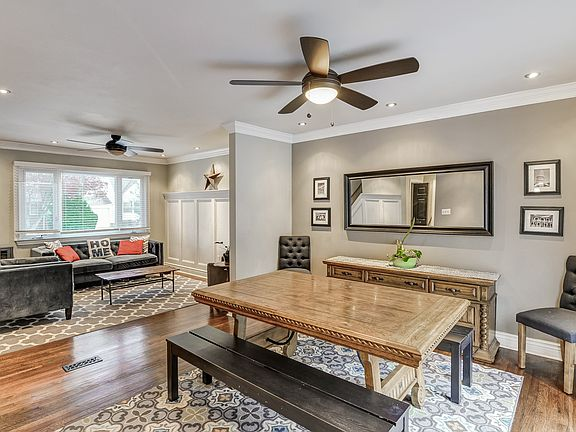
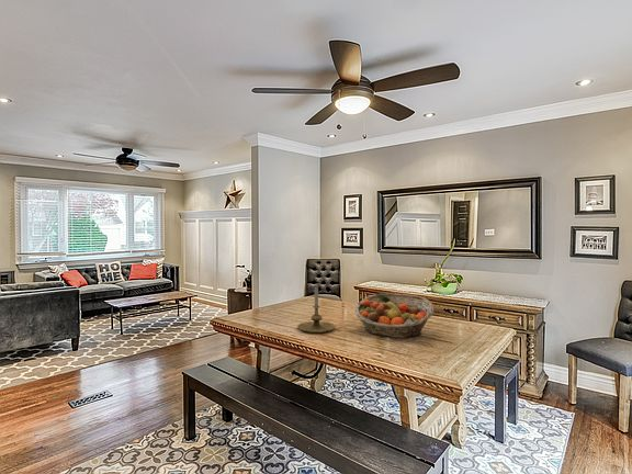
+ fruit basket [353,293,435,339]
+ candle holder [296,285,337,334]
